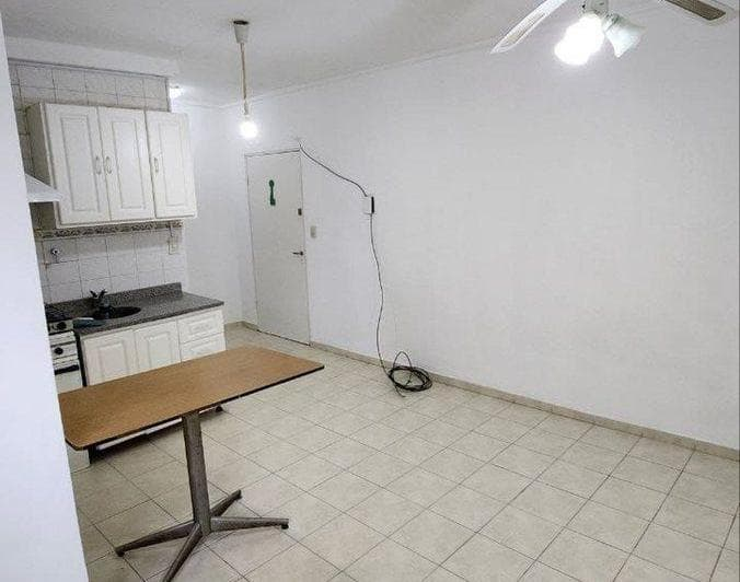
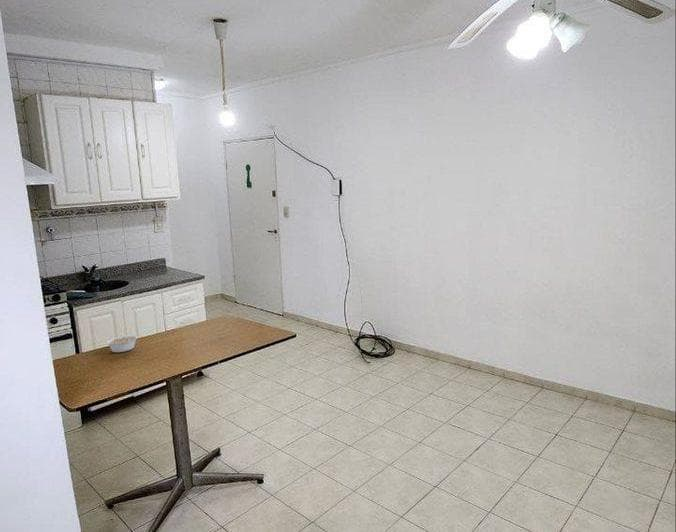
+ legume [105,334,143,353]
